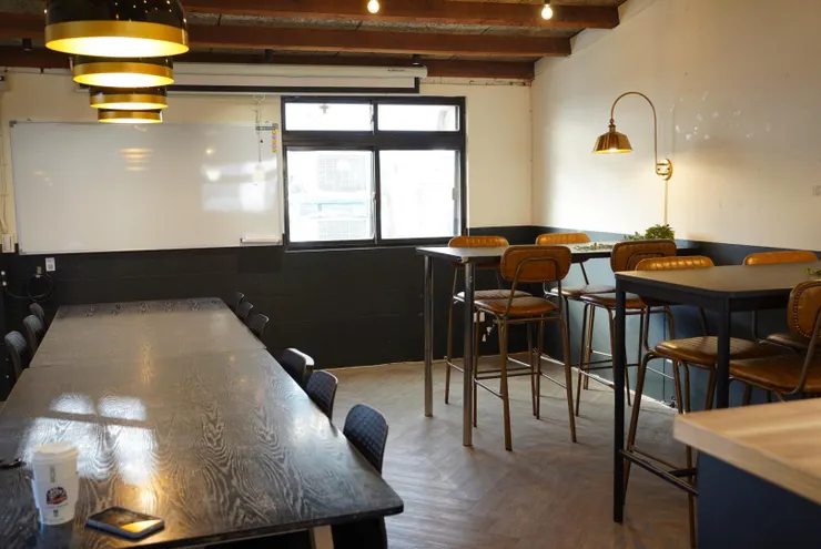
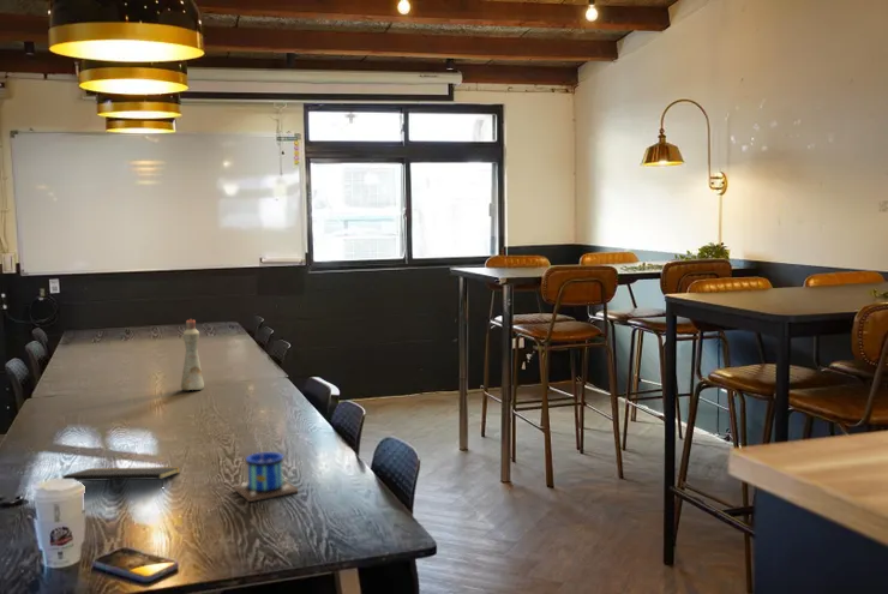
+ bottle [180,318,205,391]
+ mug [233,418,299,503]
+ notepad [61,466,181,493]
